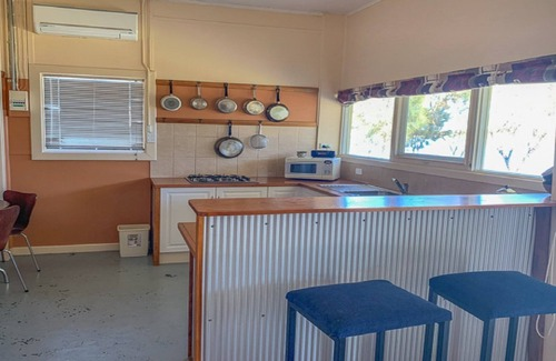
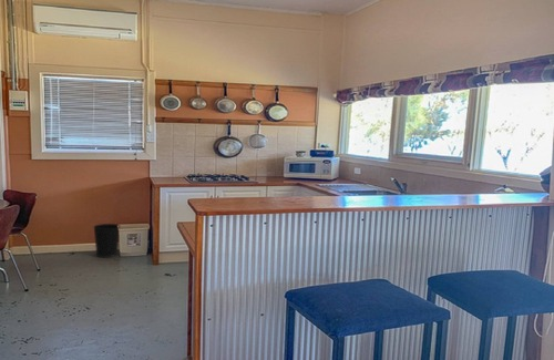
+ wastebasket [92,223,122,258]
